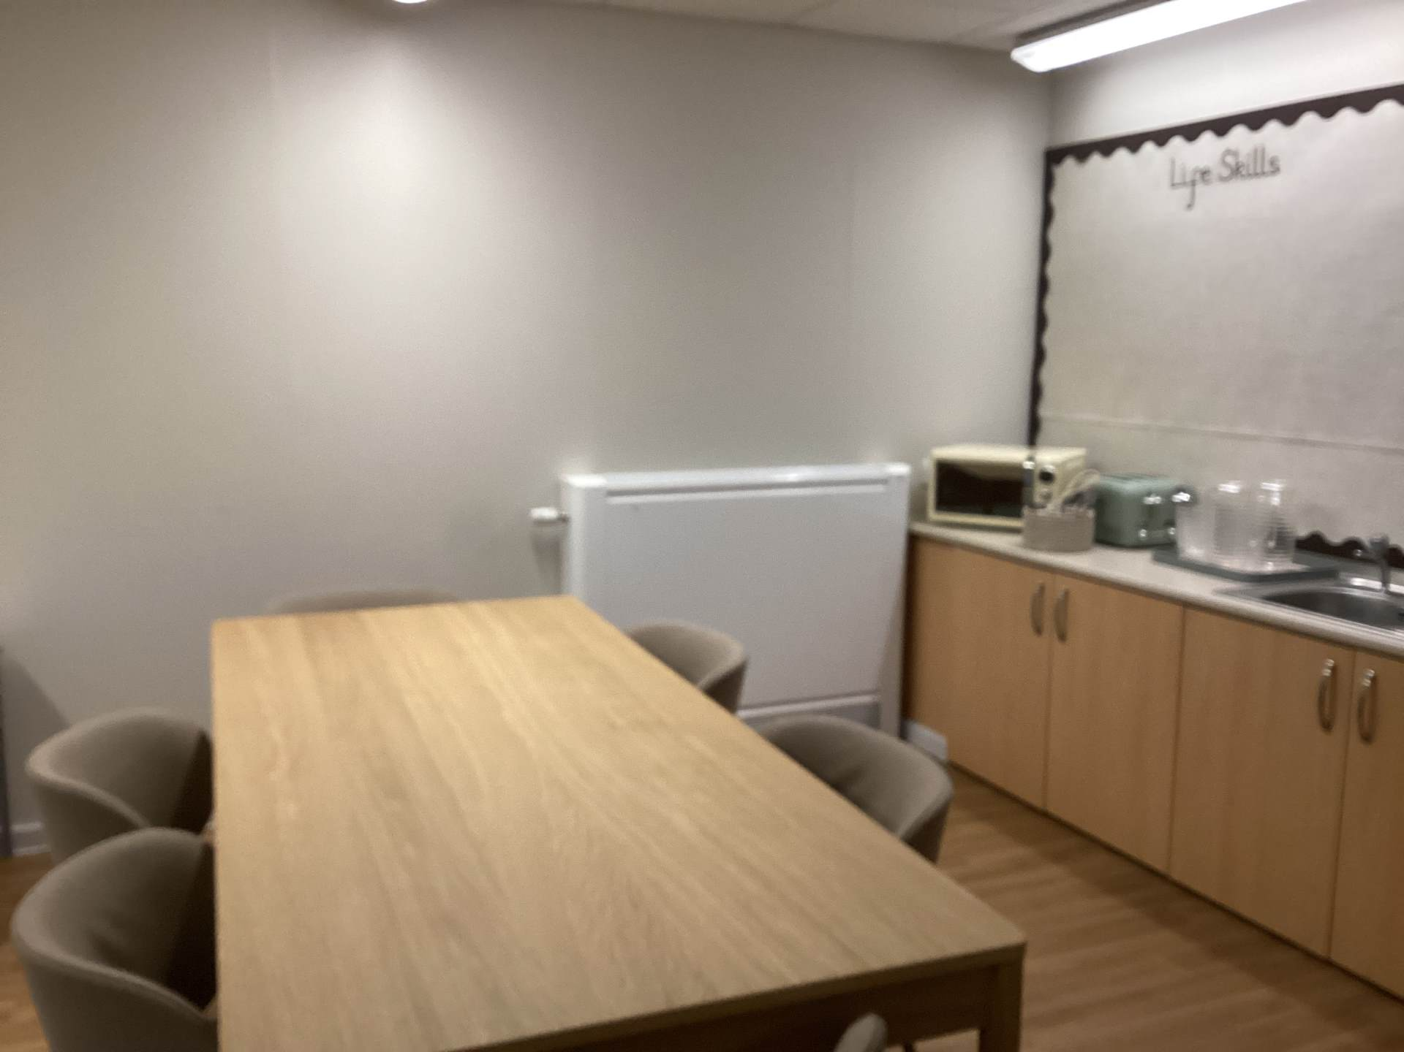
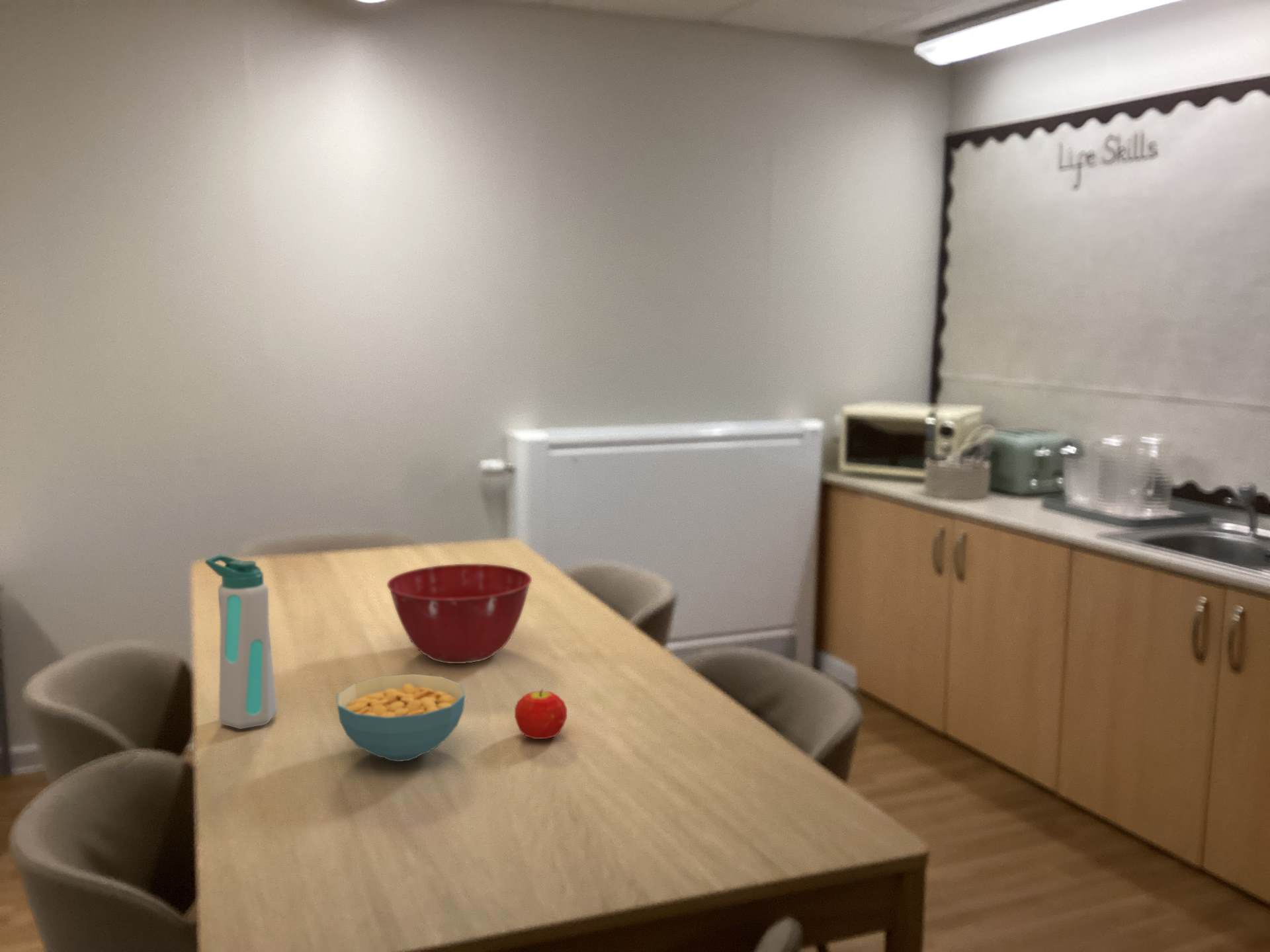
+ cereal bowl [337,673,466,762]
+ fruit [514,688,568,740]
+ mixing bowl [386,563,532,664]
+ water bottle [204,554,278,730]
